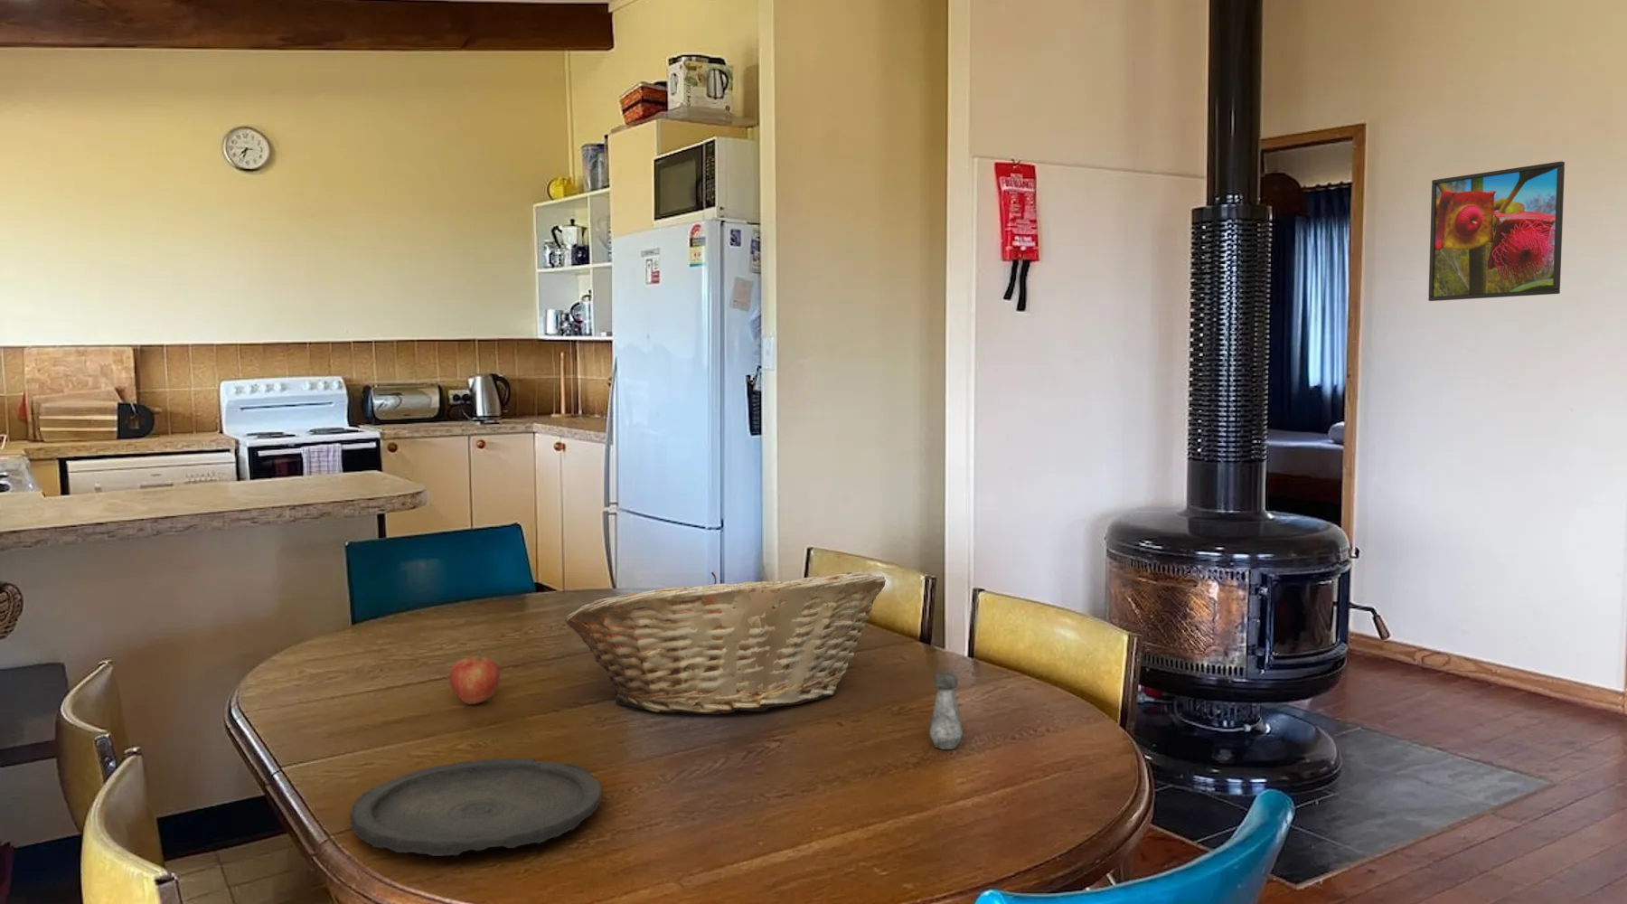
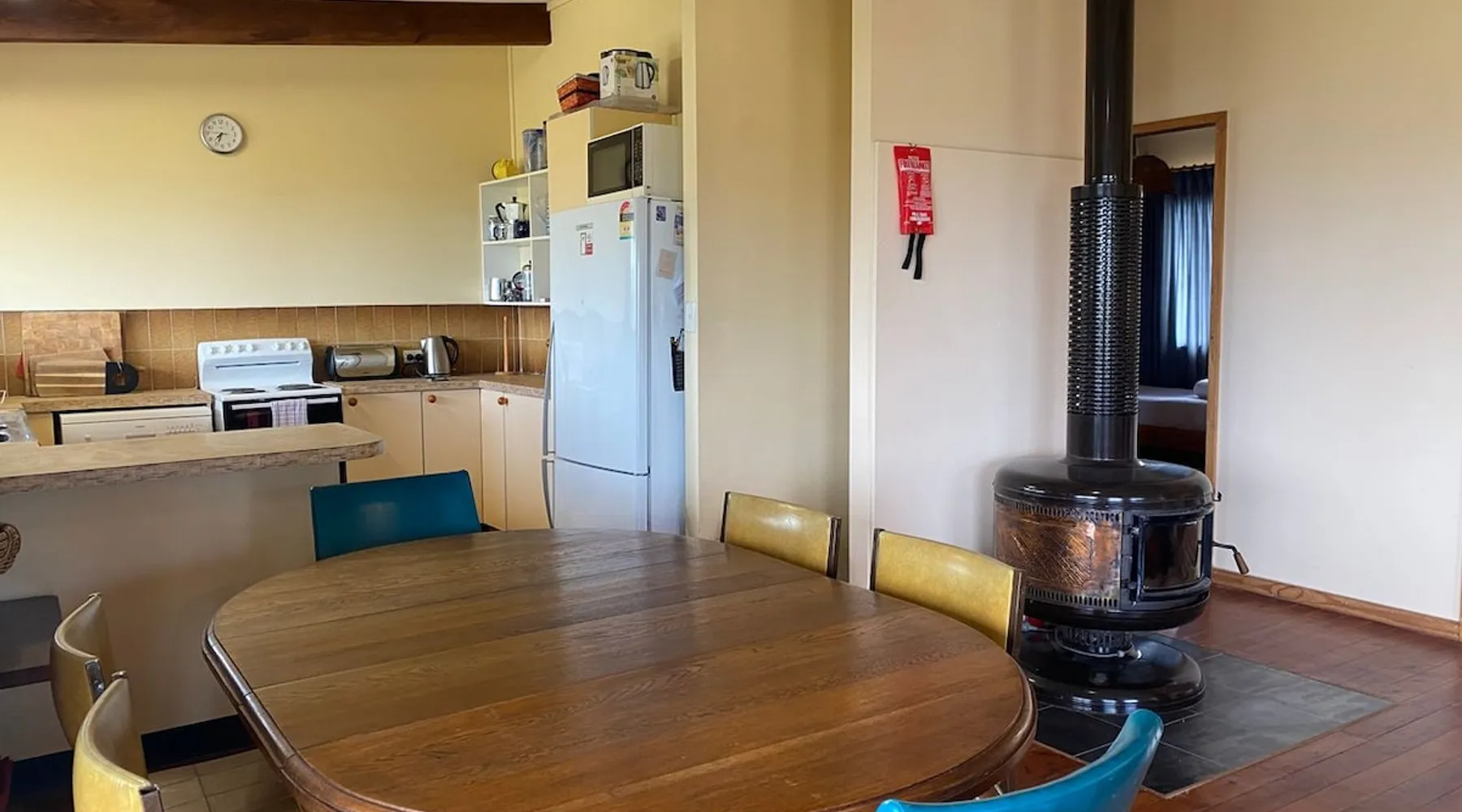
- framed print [1427,160,1566,302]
- fruit basket [564,570,887,715]
- plate [349,757,604,857]
- apple [448,648,501,705]
- salt shaker [928,671,964,750]
